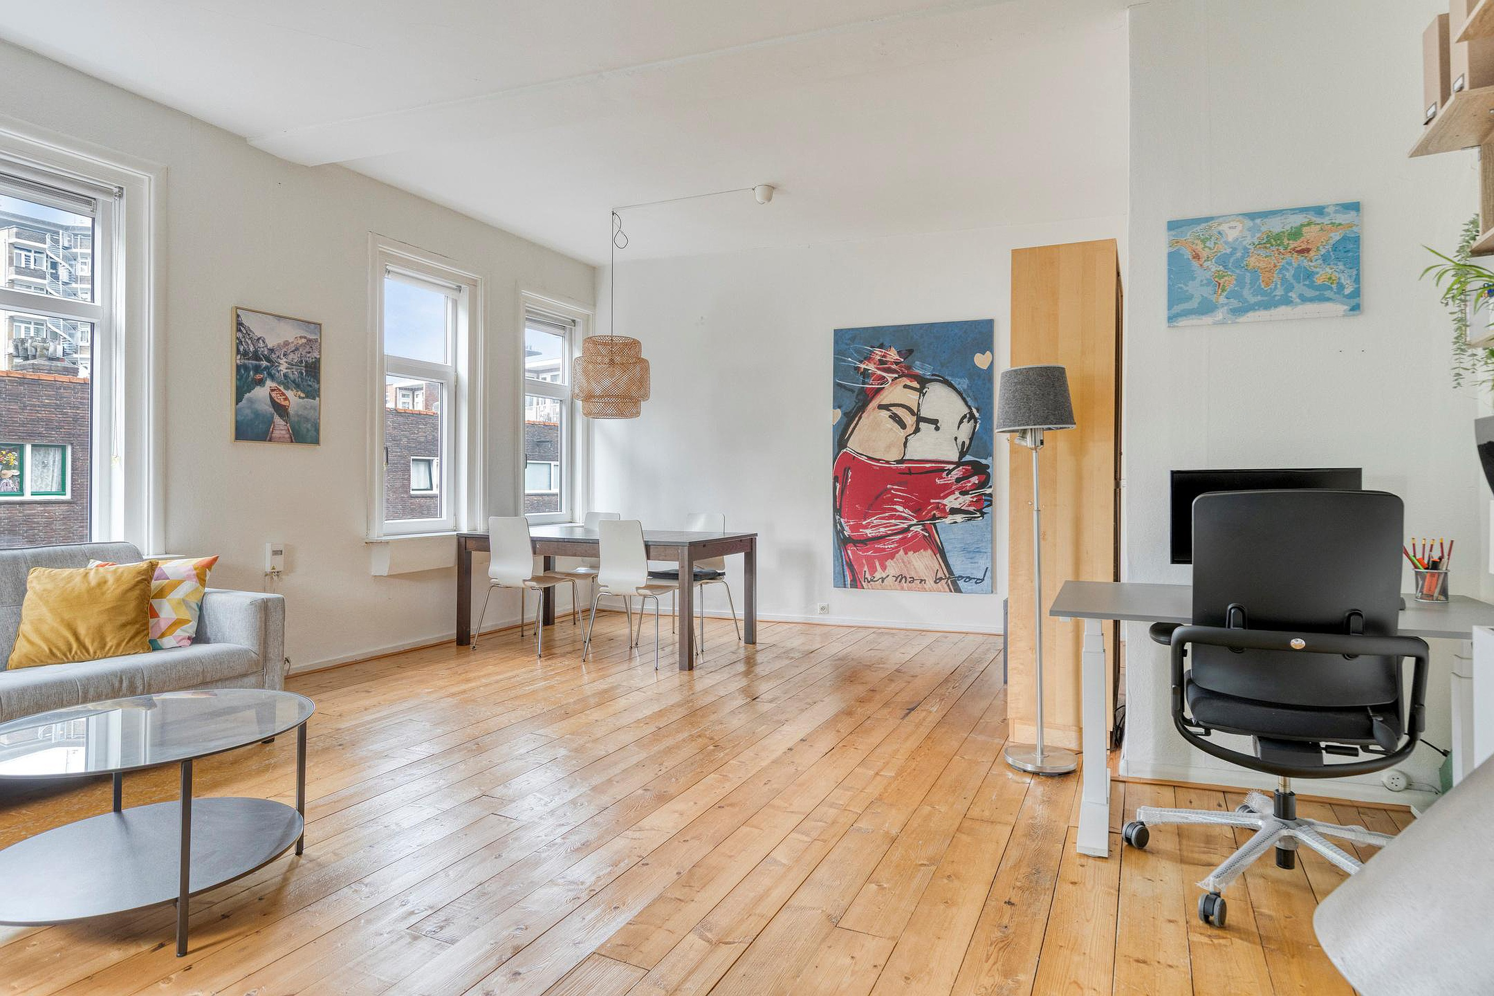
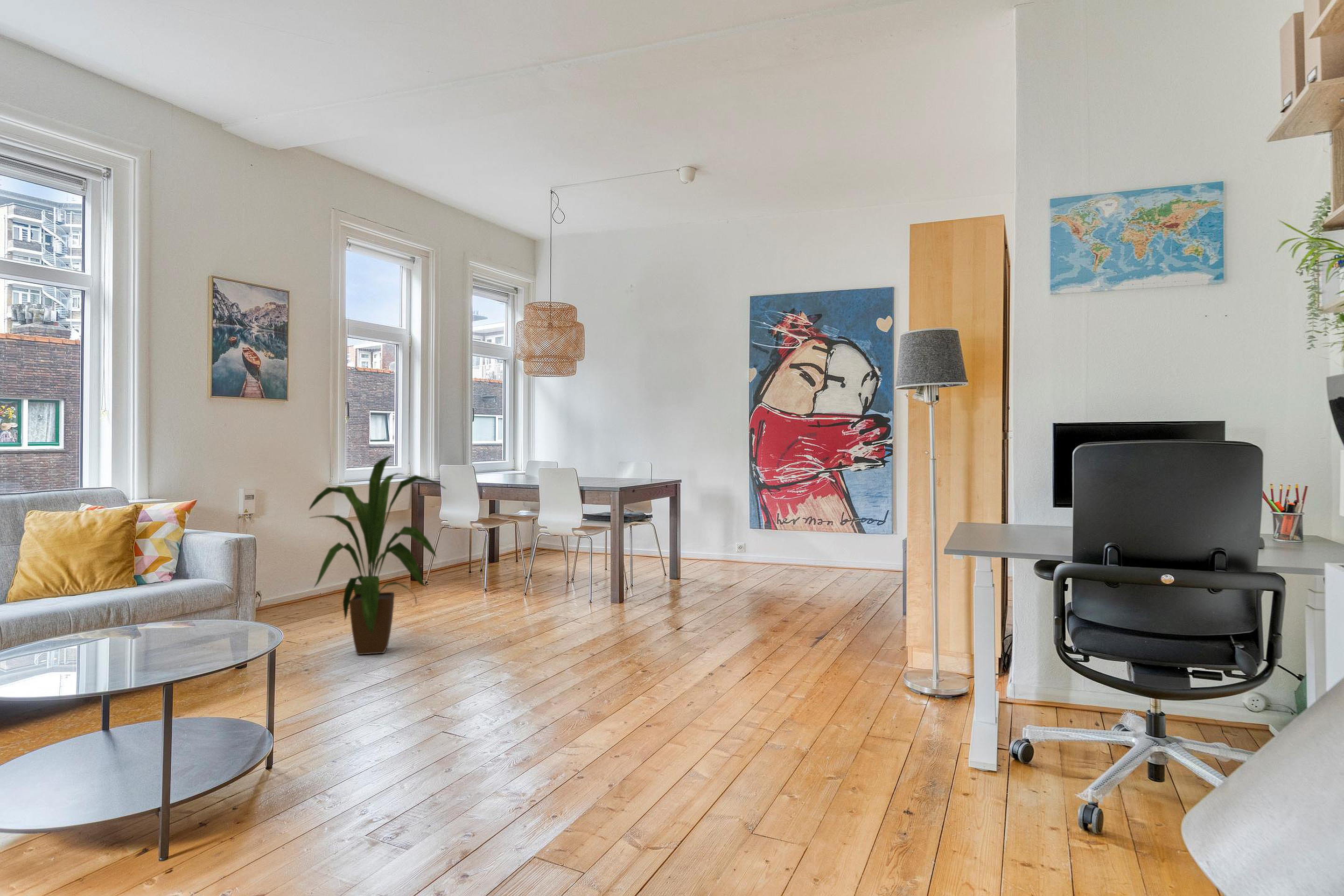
+ house plant [308,455,447,655]
